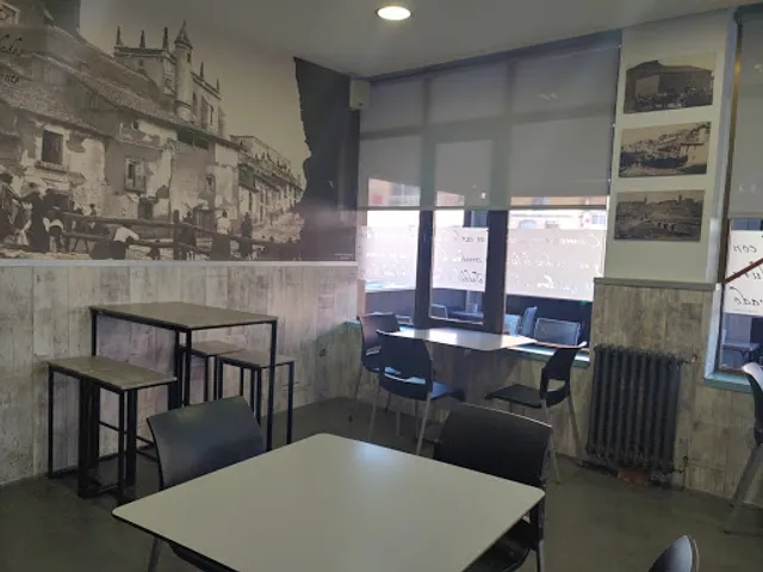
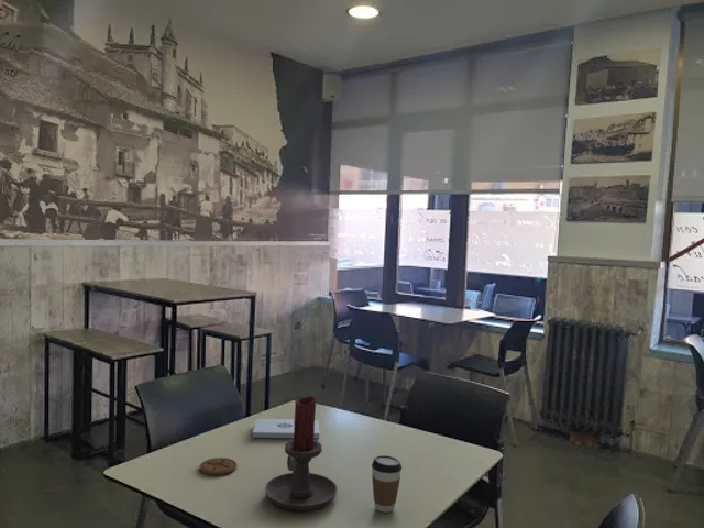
+ notepad [252,418,320,440]
+ candle holder [264,395,339,512]
+ coffee cup [371,454,403,514]
+ coaster [198,457,238,476]
